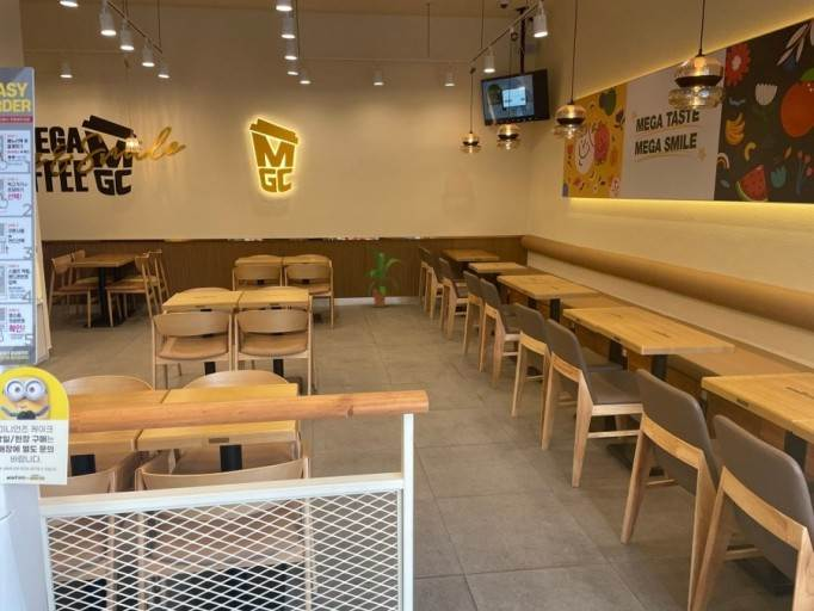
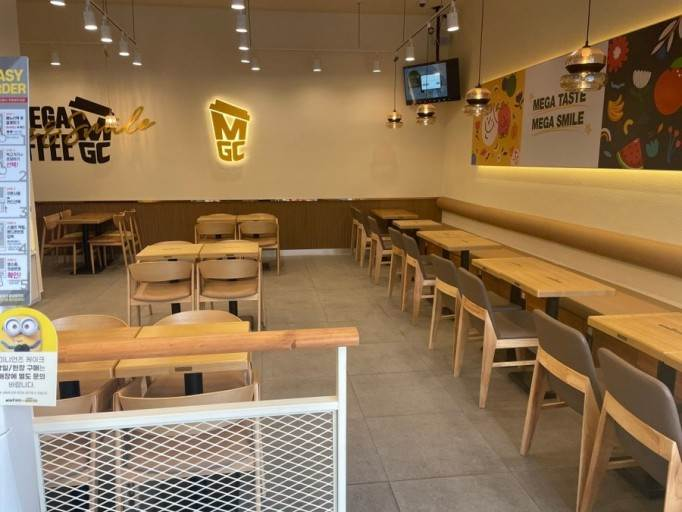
- house plant [364,245,406,308]
